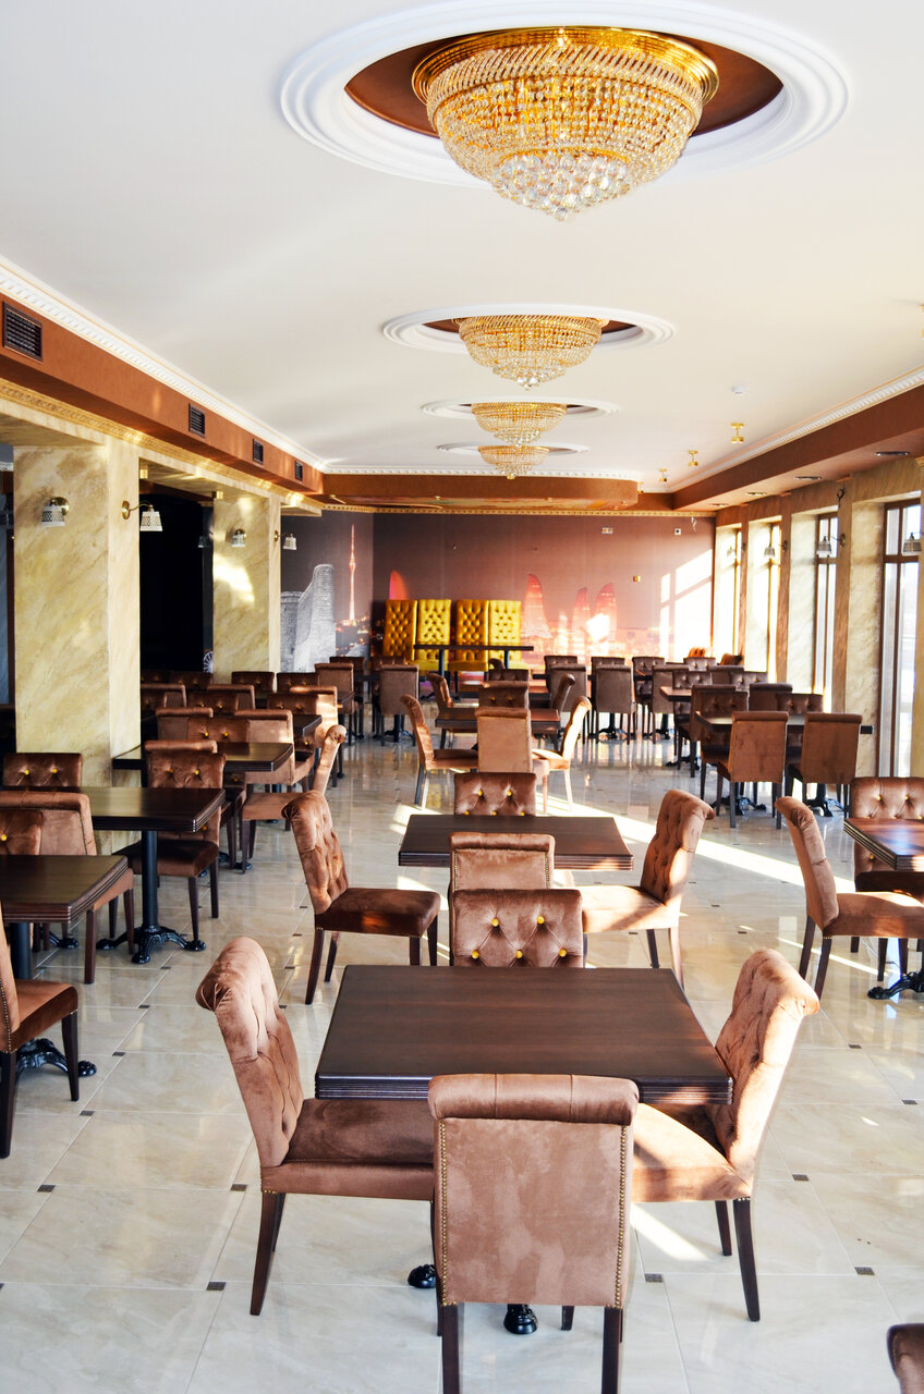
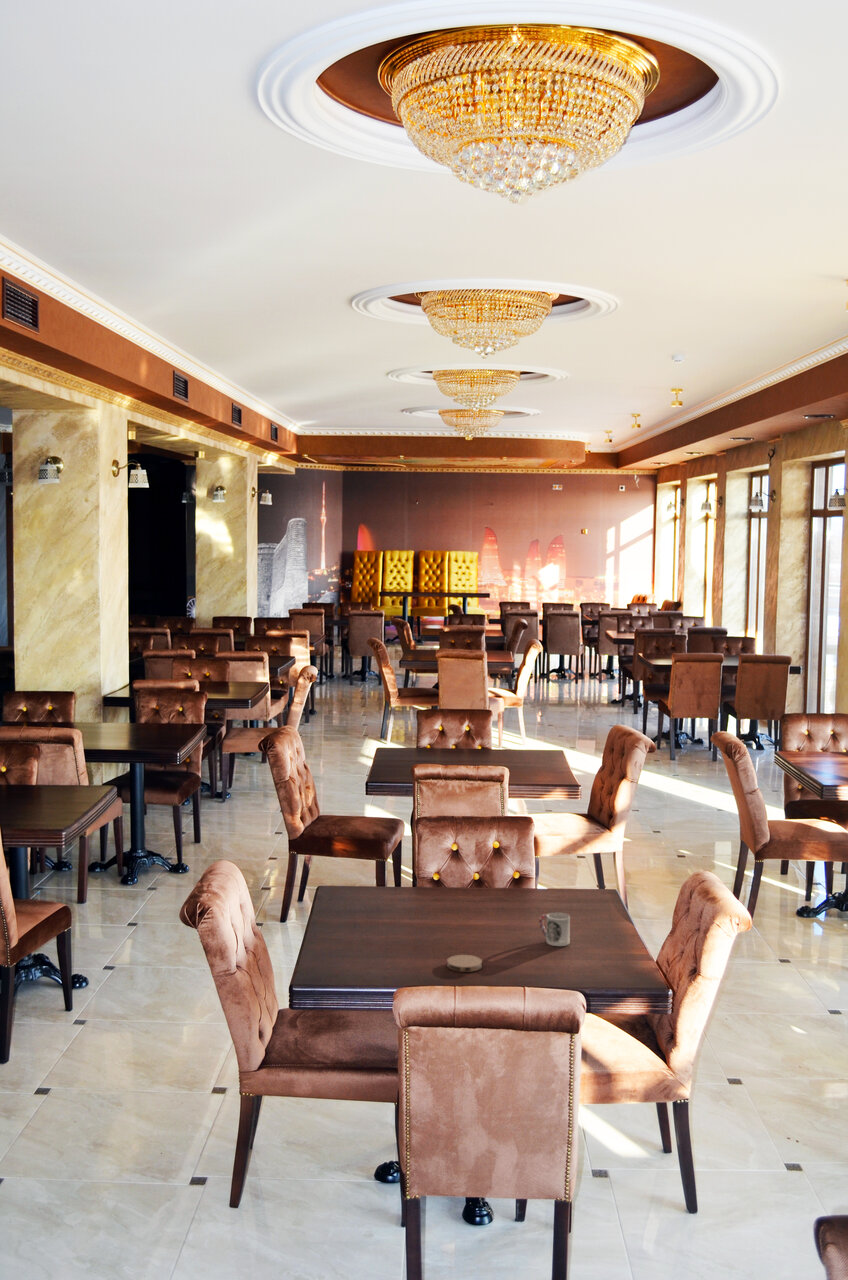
+ cup [538,911,571,947]
+ coaster [446,954,483,973]
